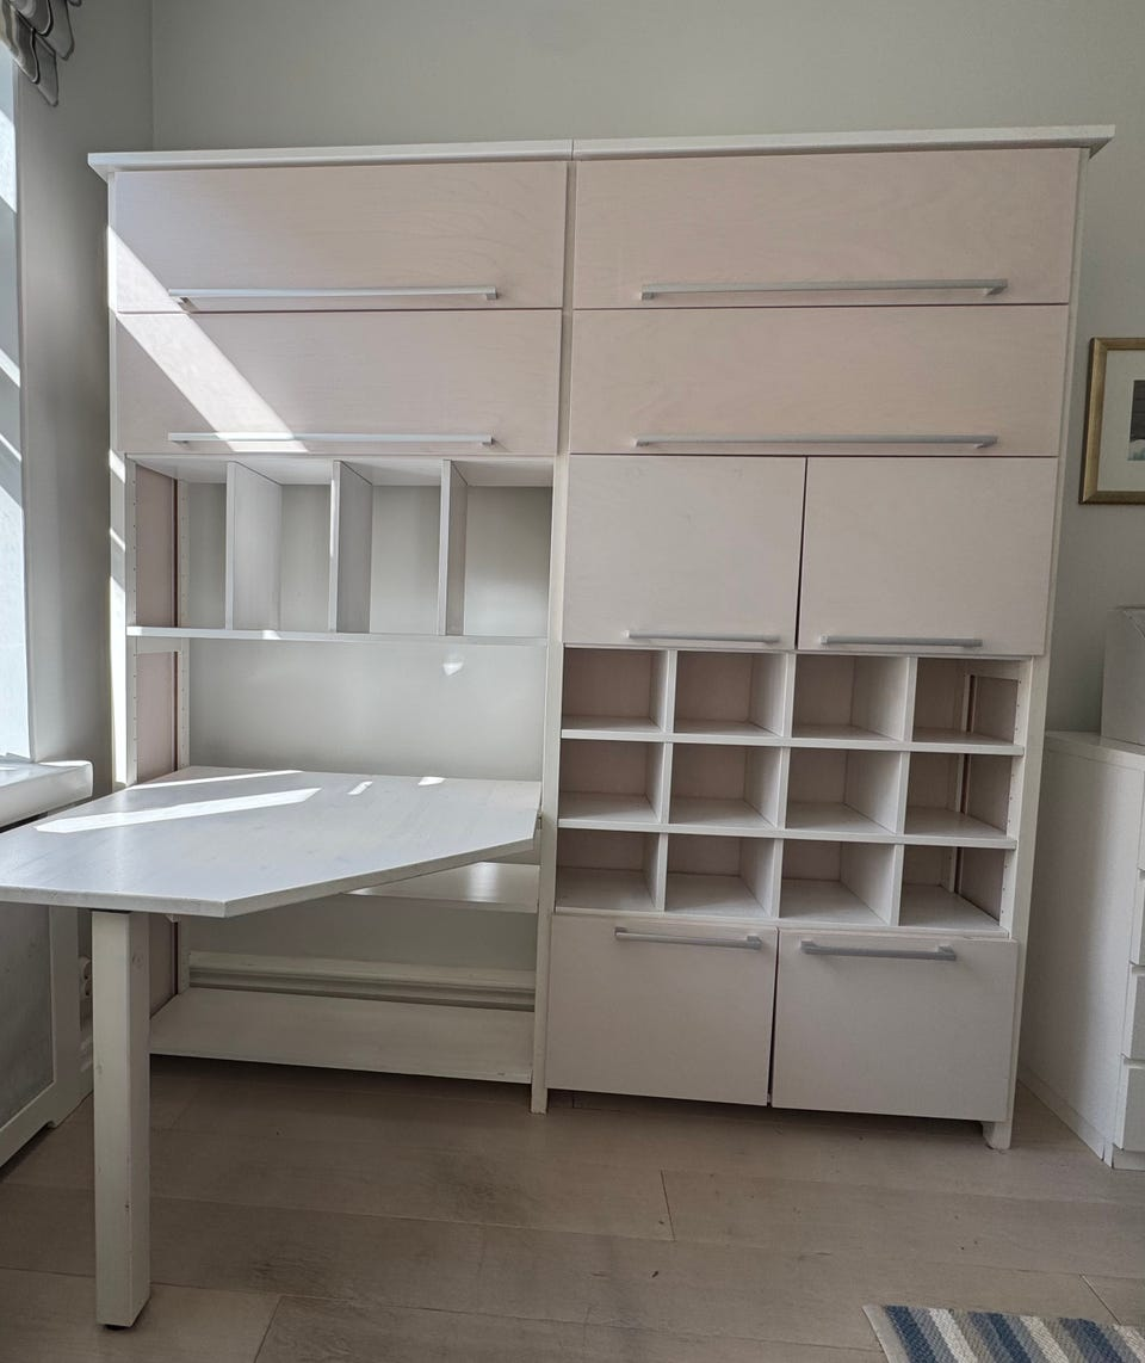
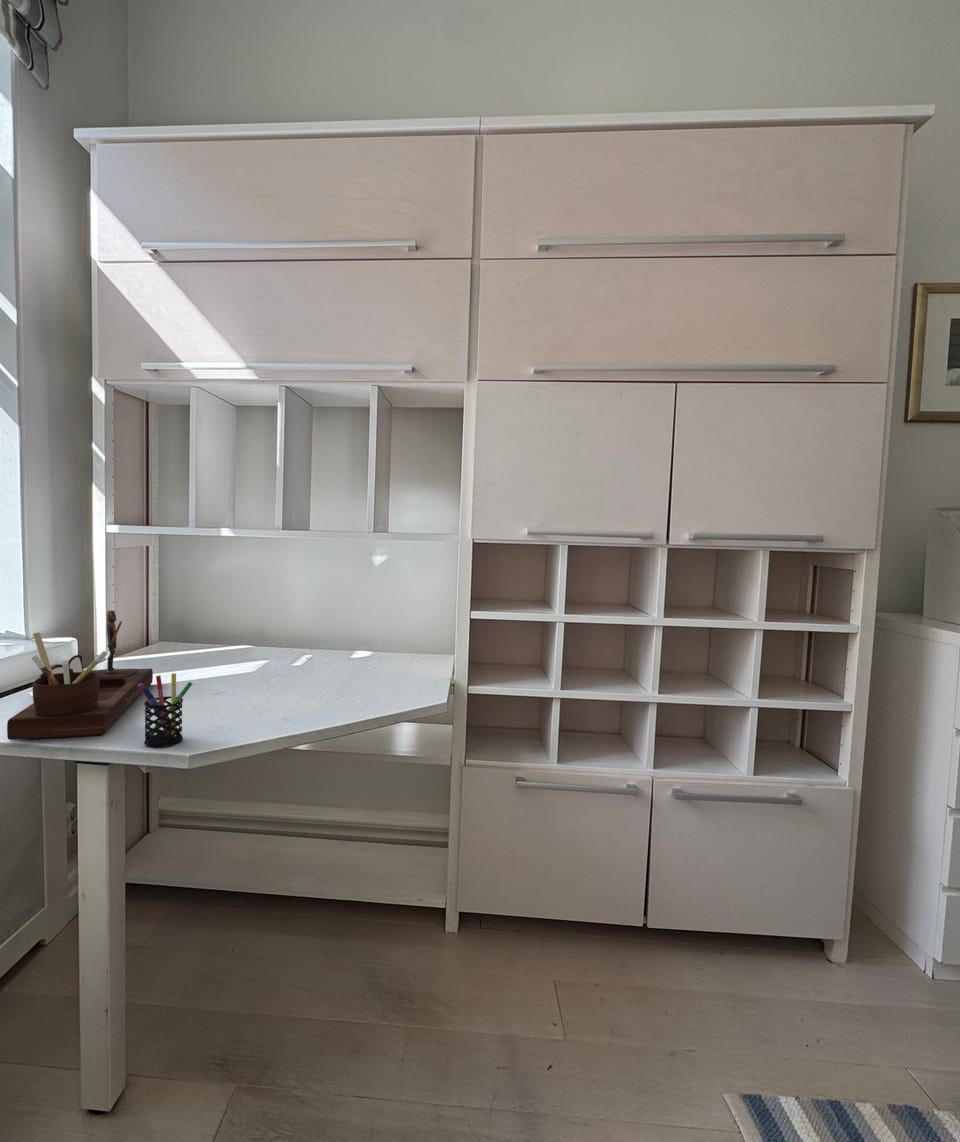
+ pen holder [137,672,193,748]
+ desk organizer [6,609,154,741]
